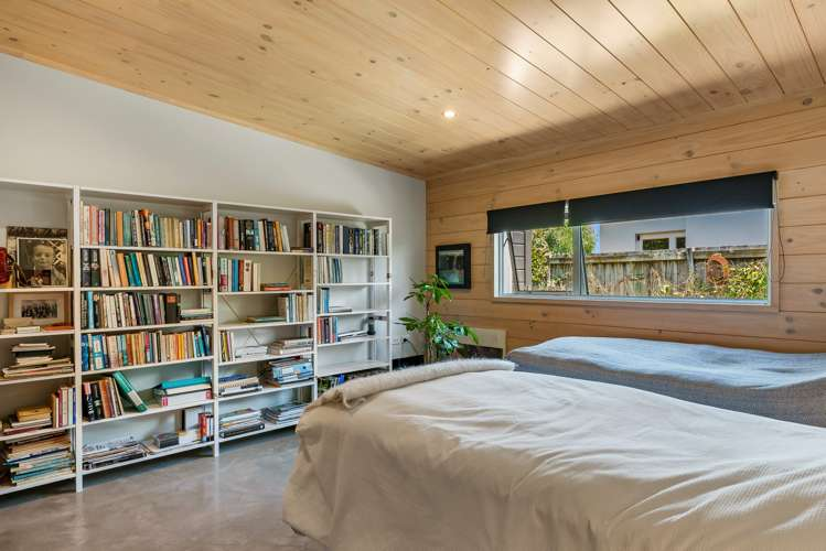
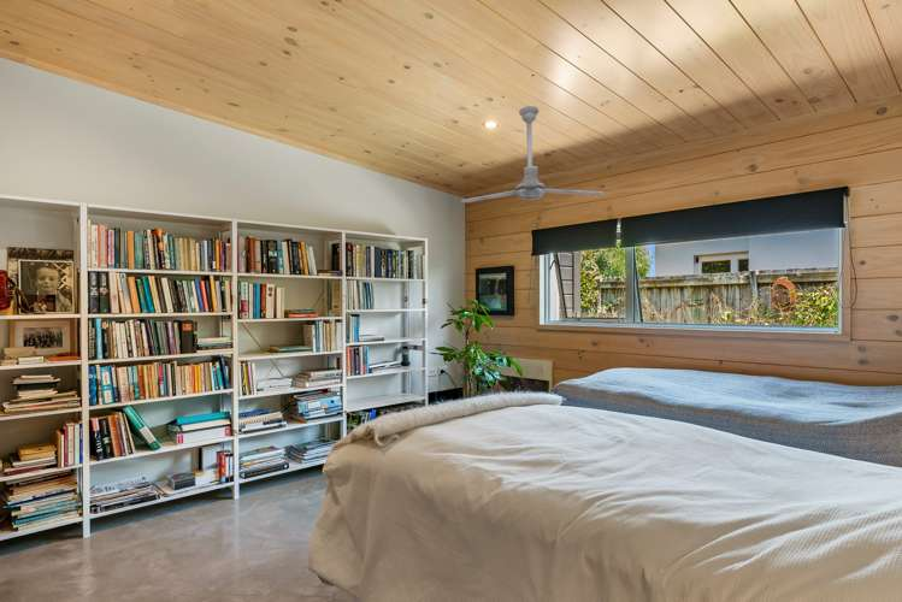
+ ceiling fan [460,105,606,203]
